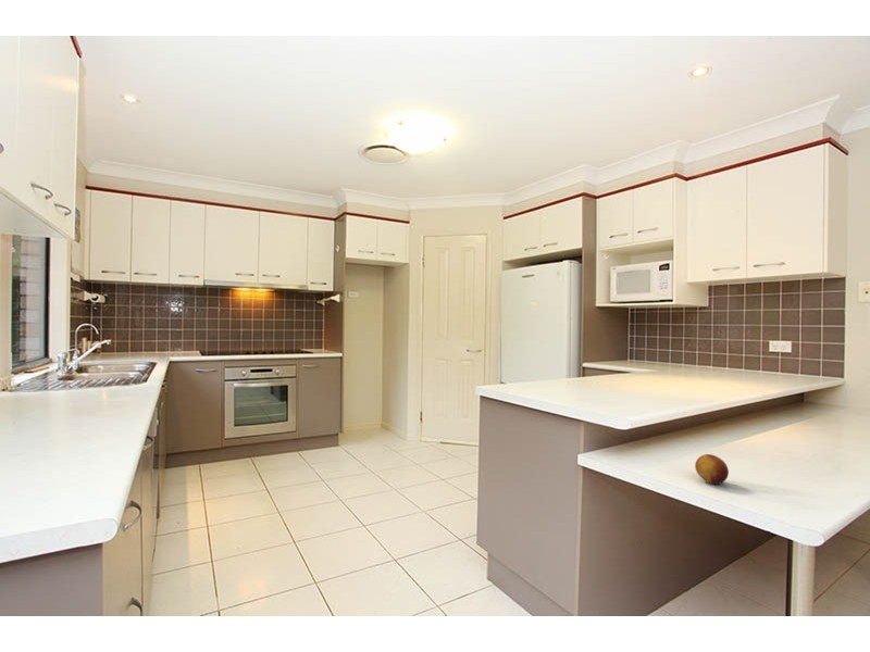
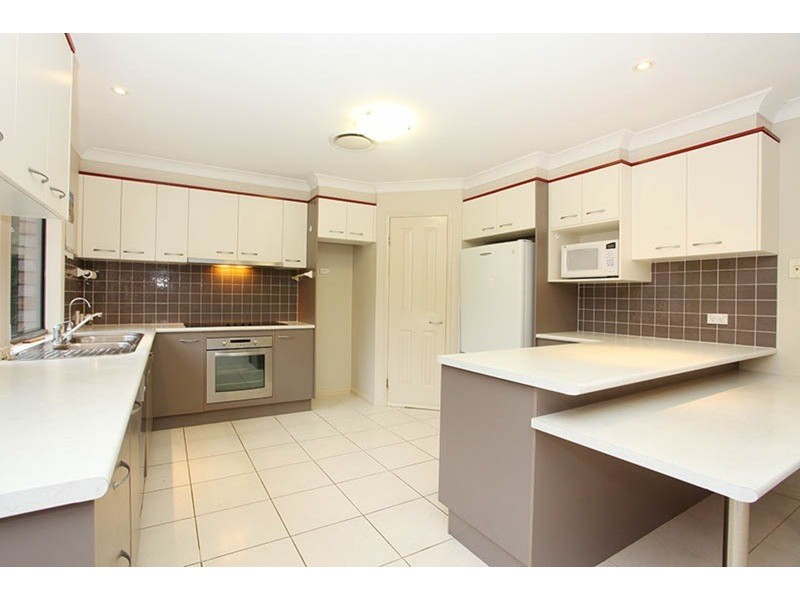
- fruit [694,453,730,486]
